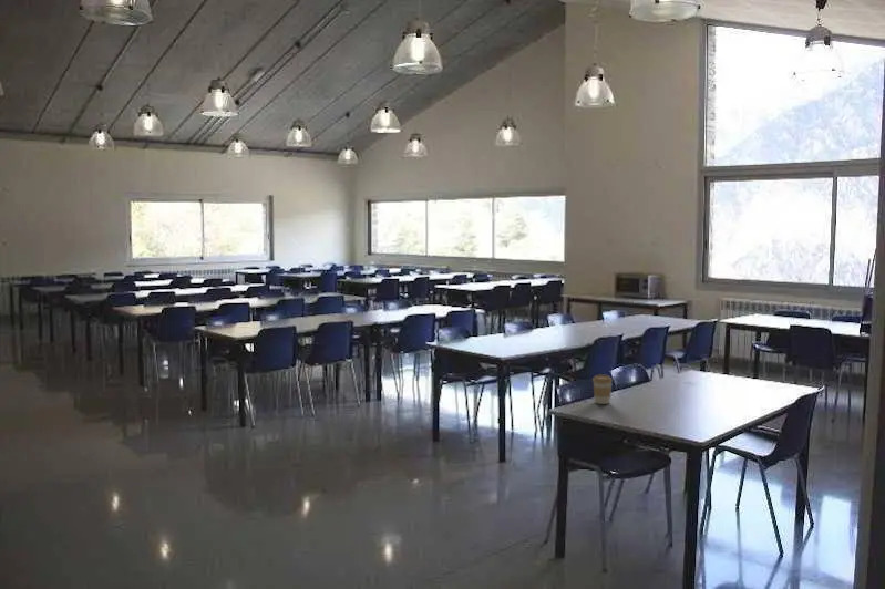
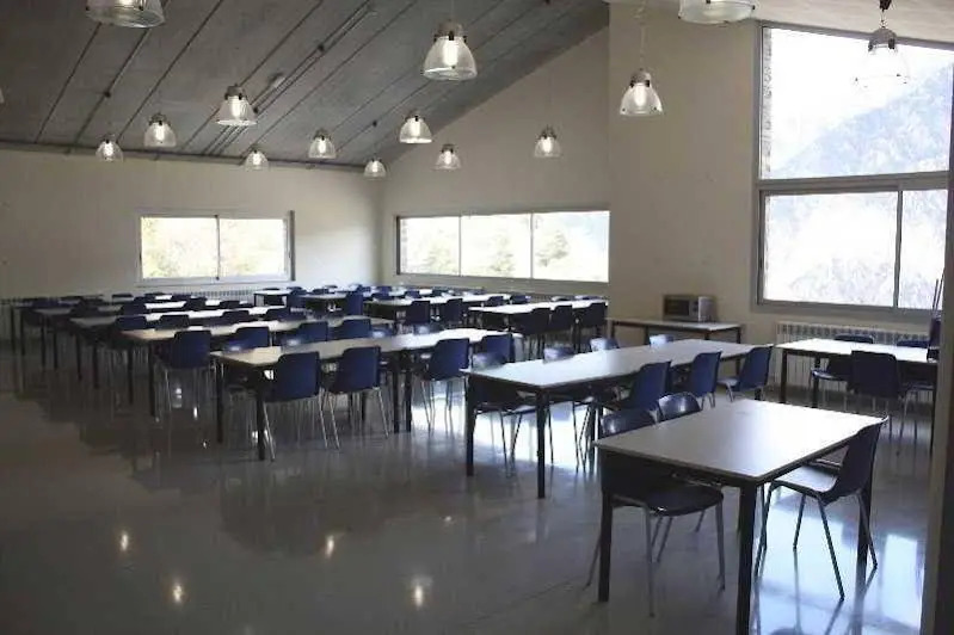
- coffee cup [591,373,614,405]
